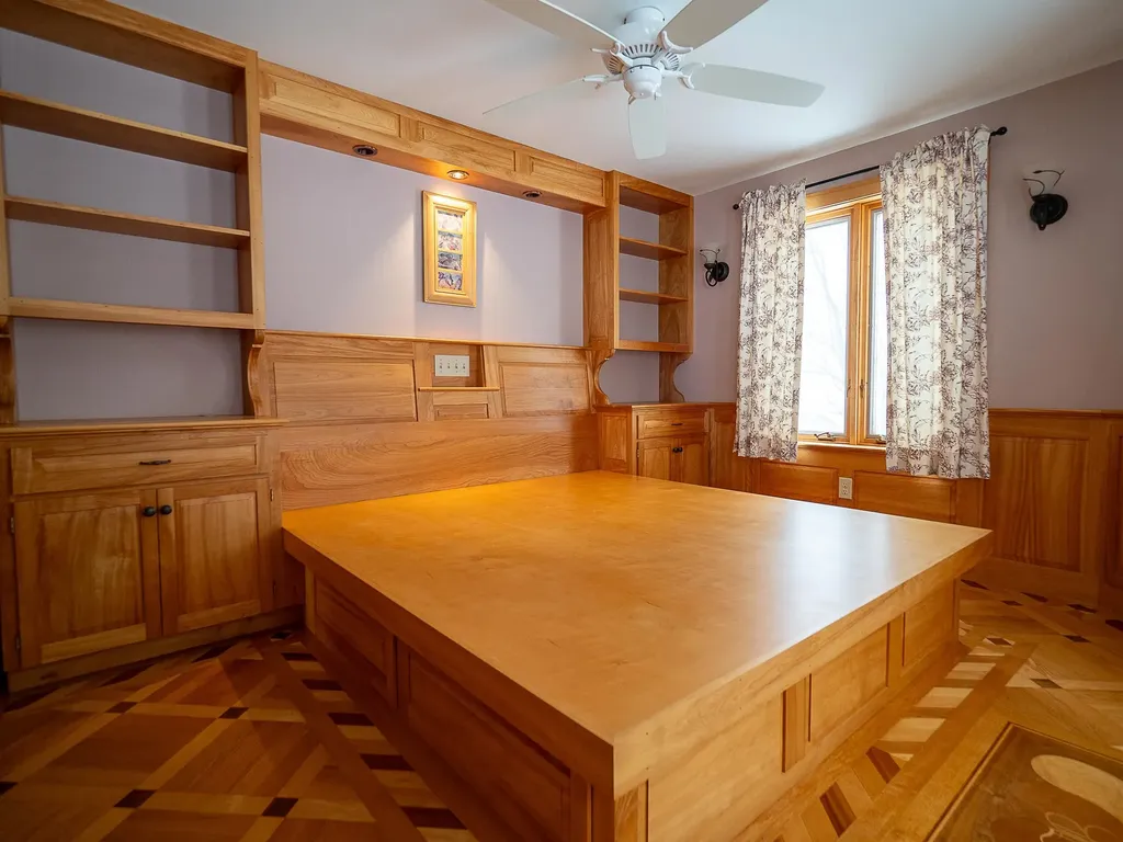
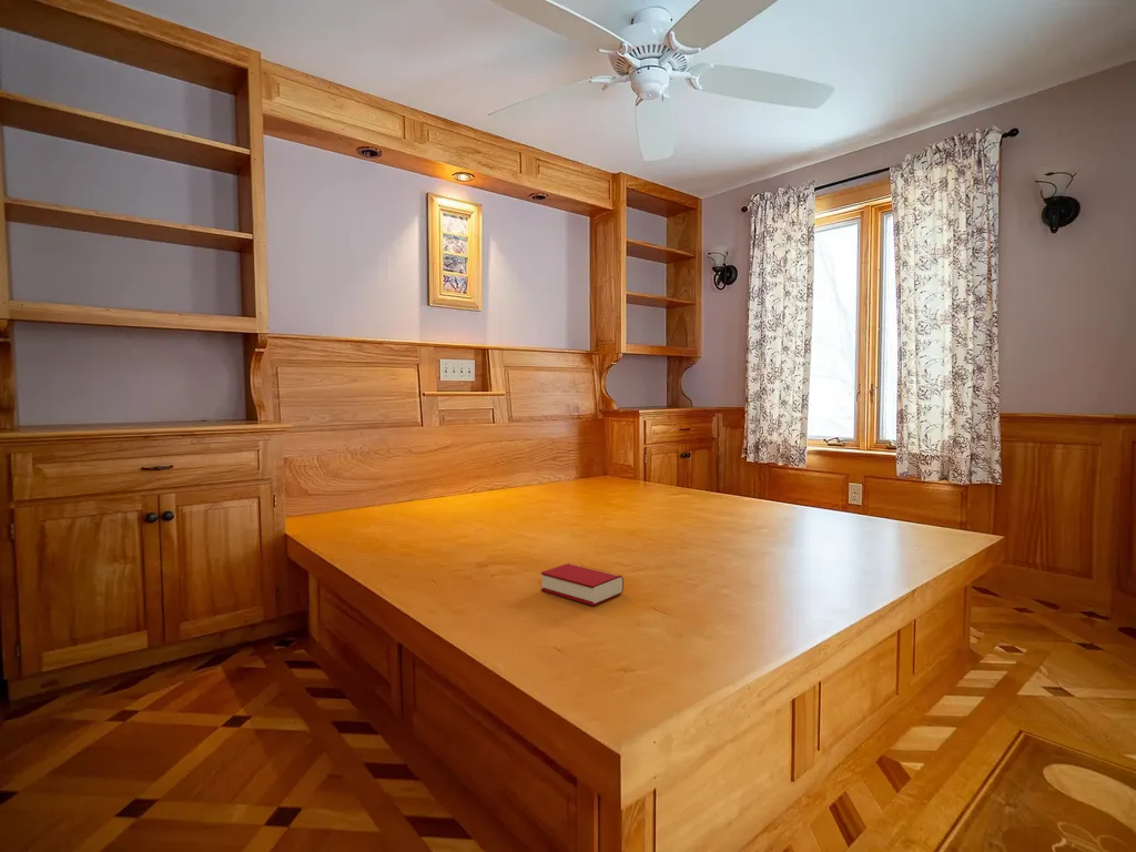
+ book [539,562,625,607]
